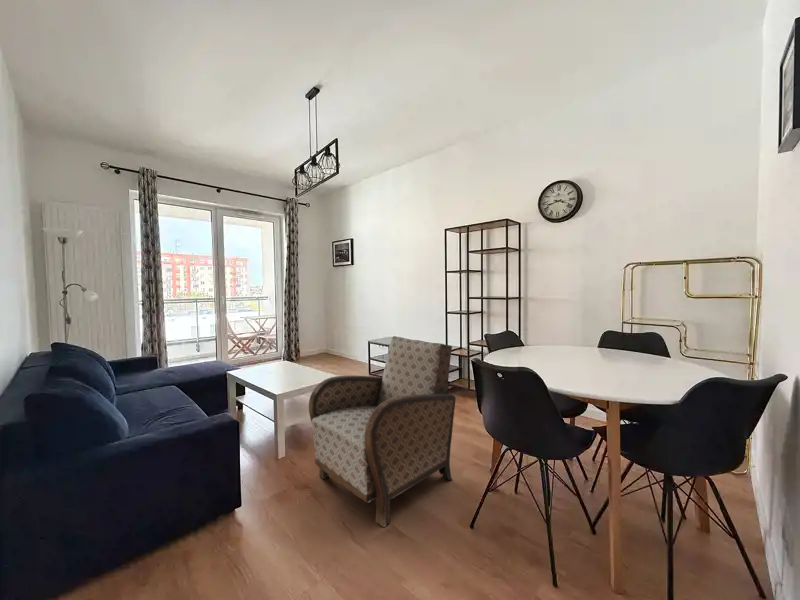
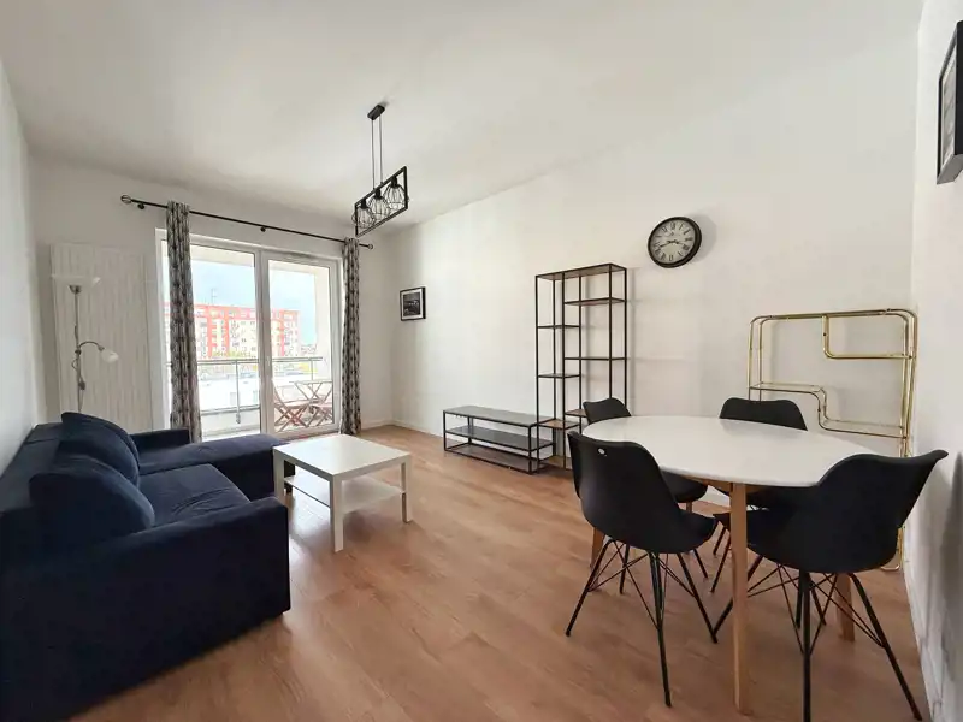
- armchair [308,335,457,528]
